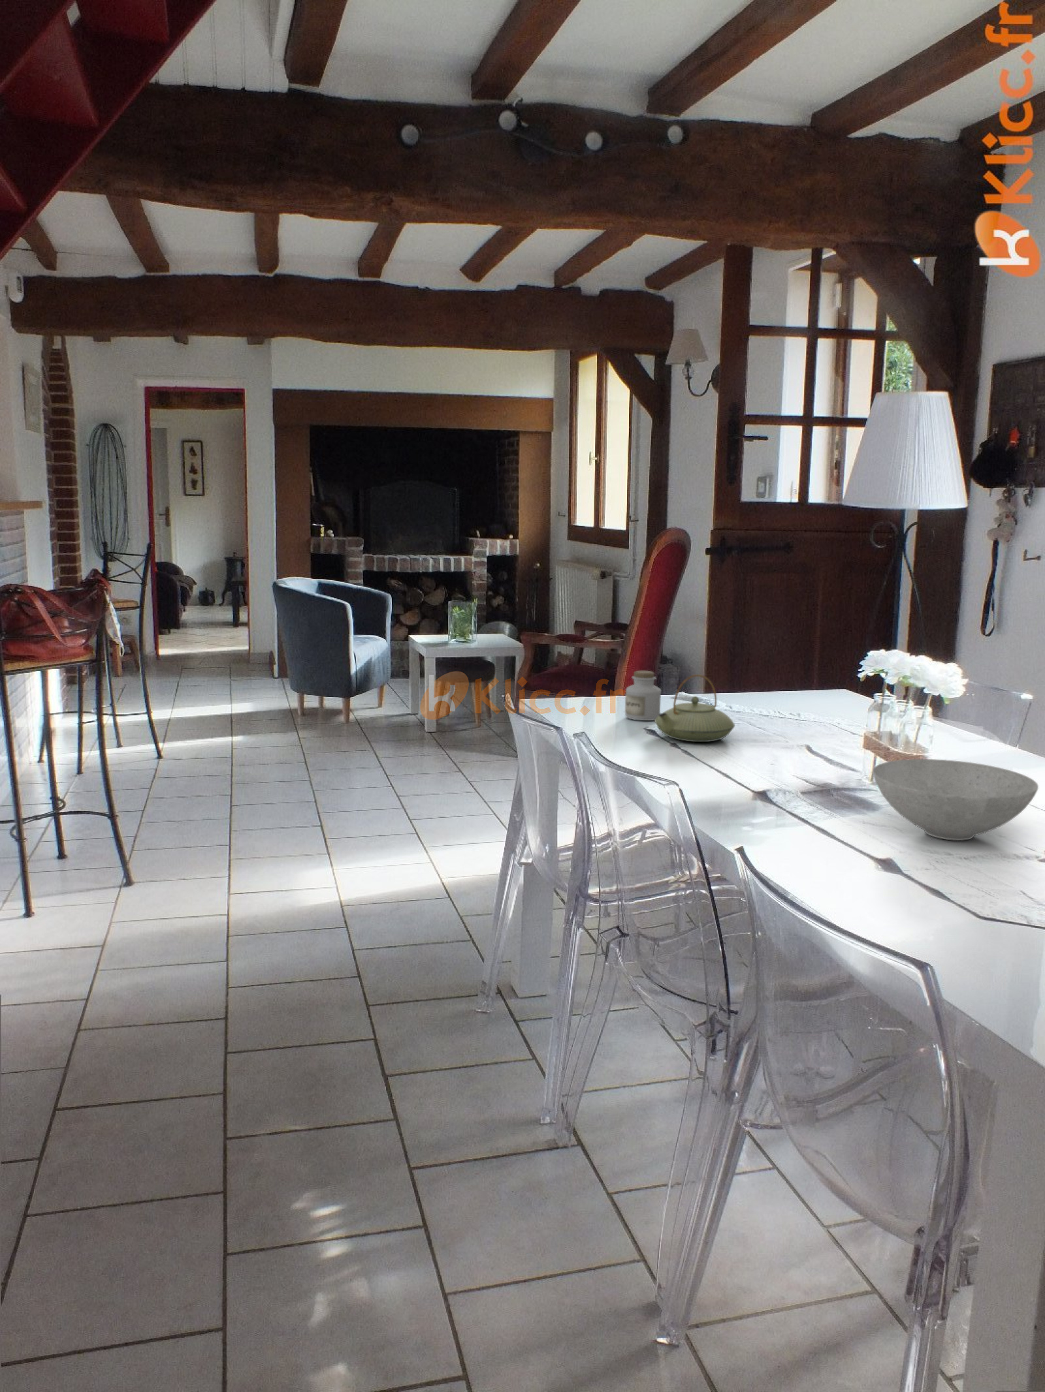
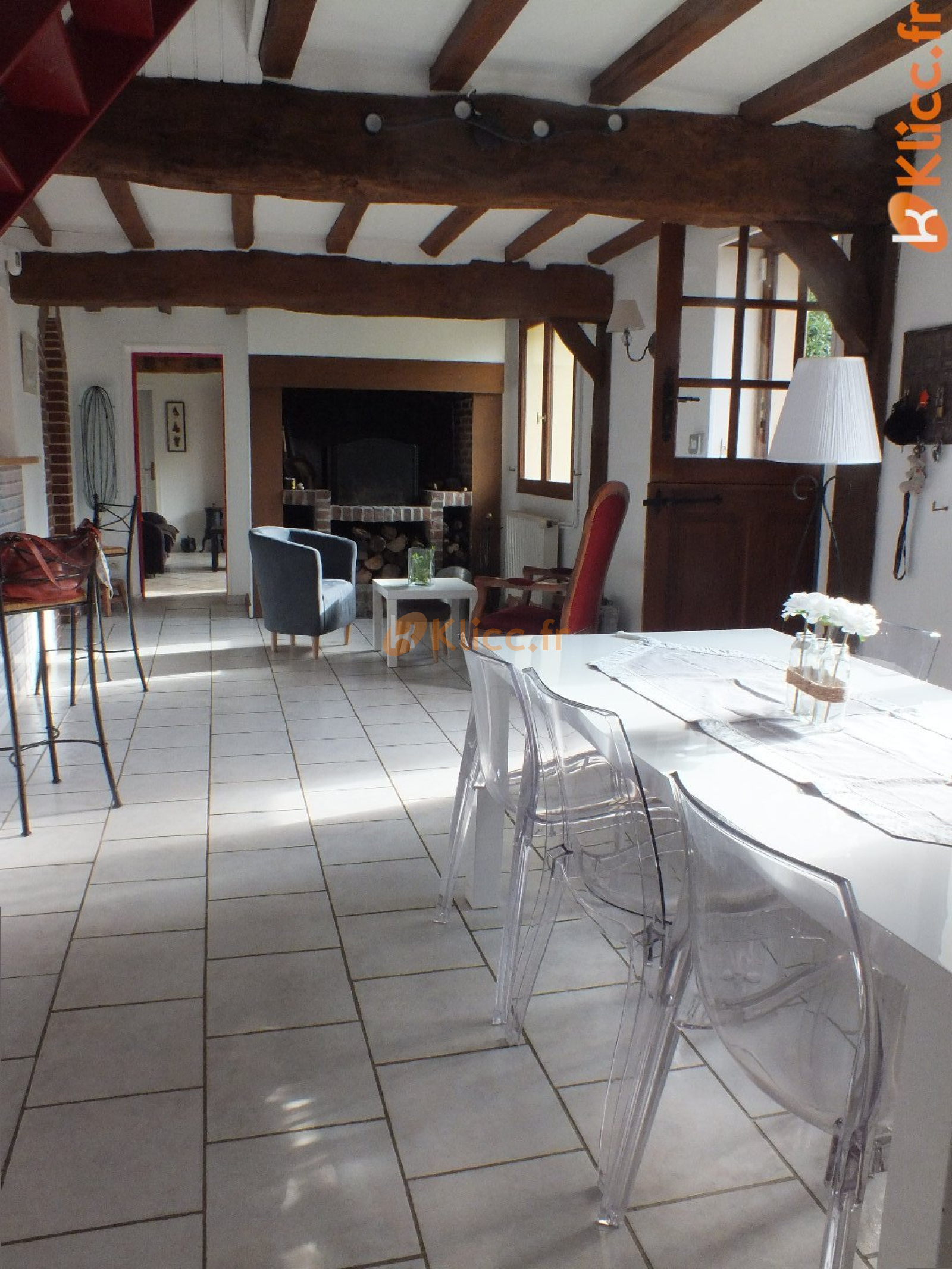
- jar [625,669,662,721]
- bowl [872,758,1040,841]
- teapot [654,675,735,743]
